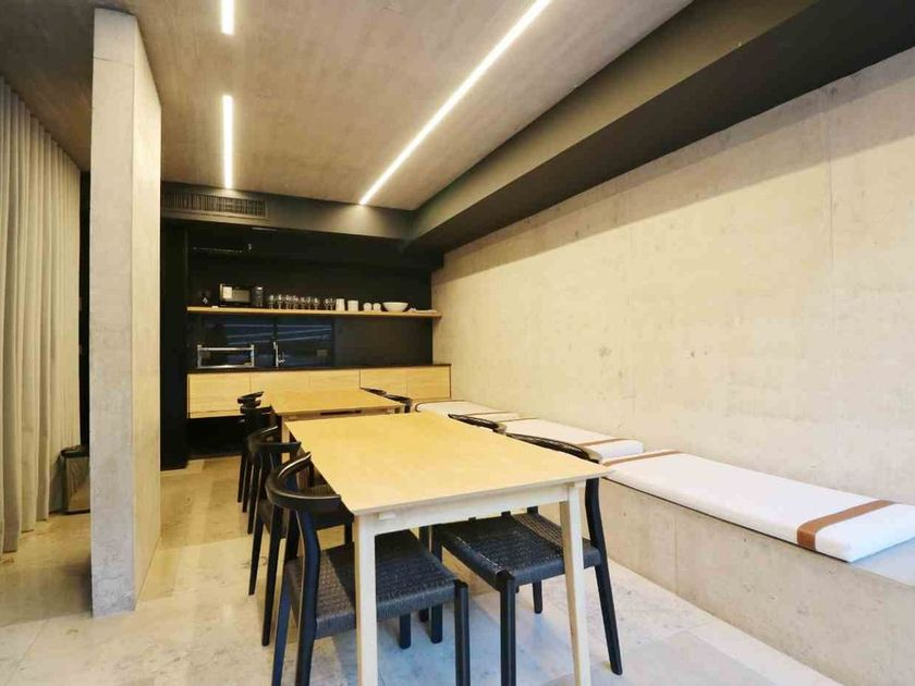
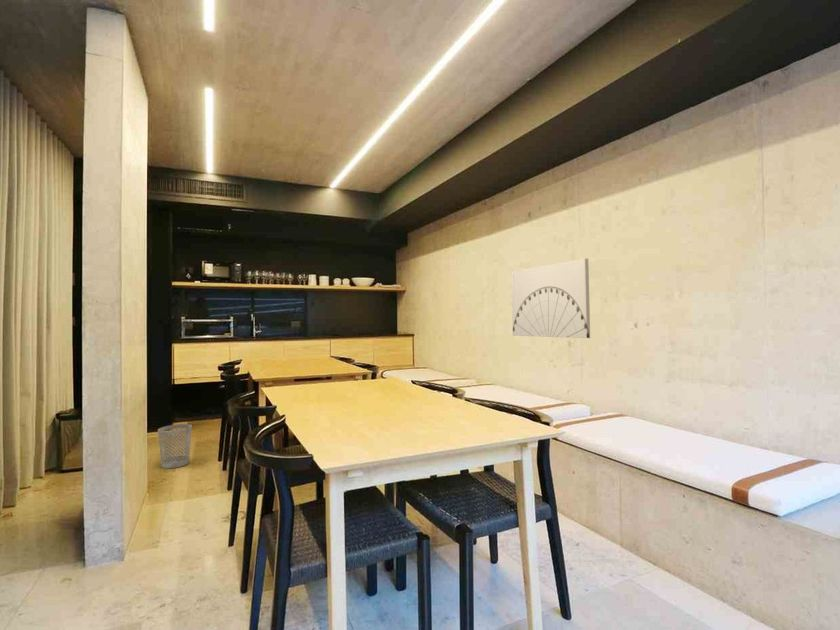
+ wall art [511,257,591,339]
+ wastebasket [157,423,193,469]
